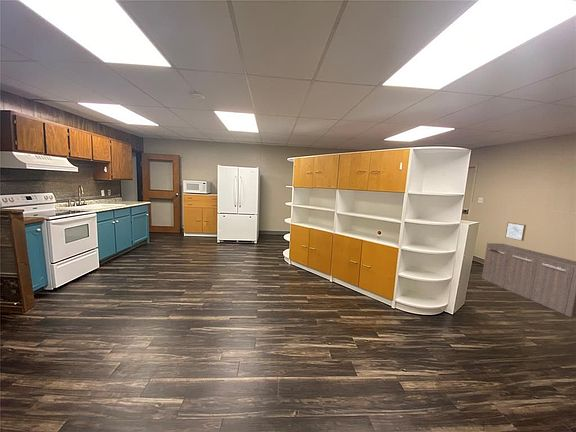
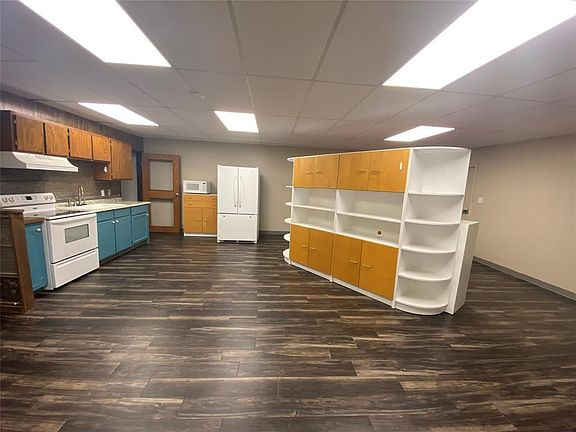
- wall art [504,221,527,242]
- storage cabinet [481,242,576,318]
